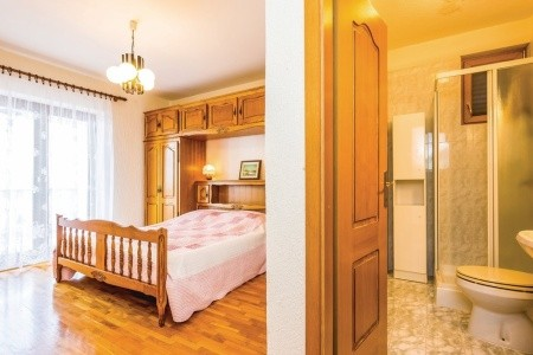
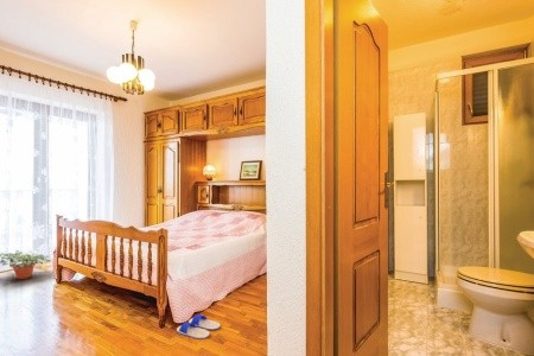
+ potted plant [0,249,53,280]
+ flip-flop [176,313,221,341]
